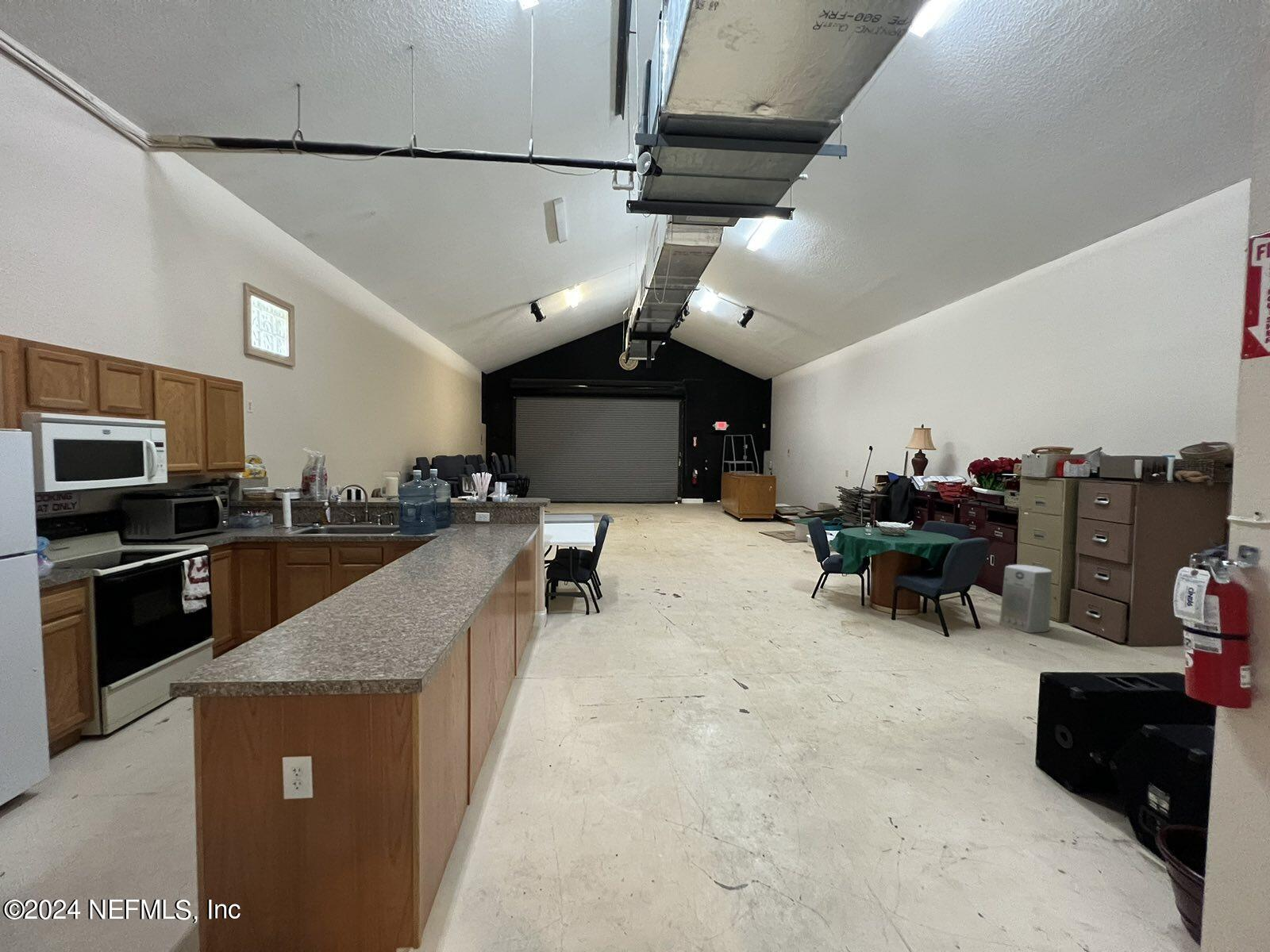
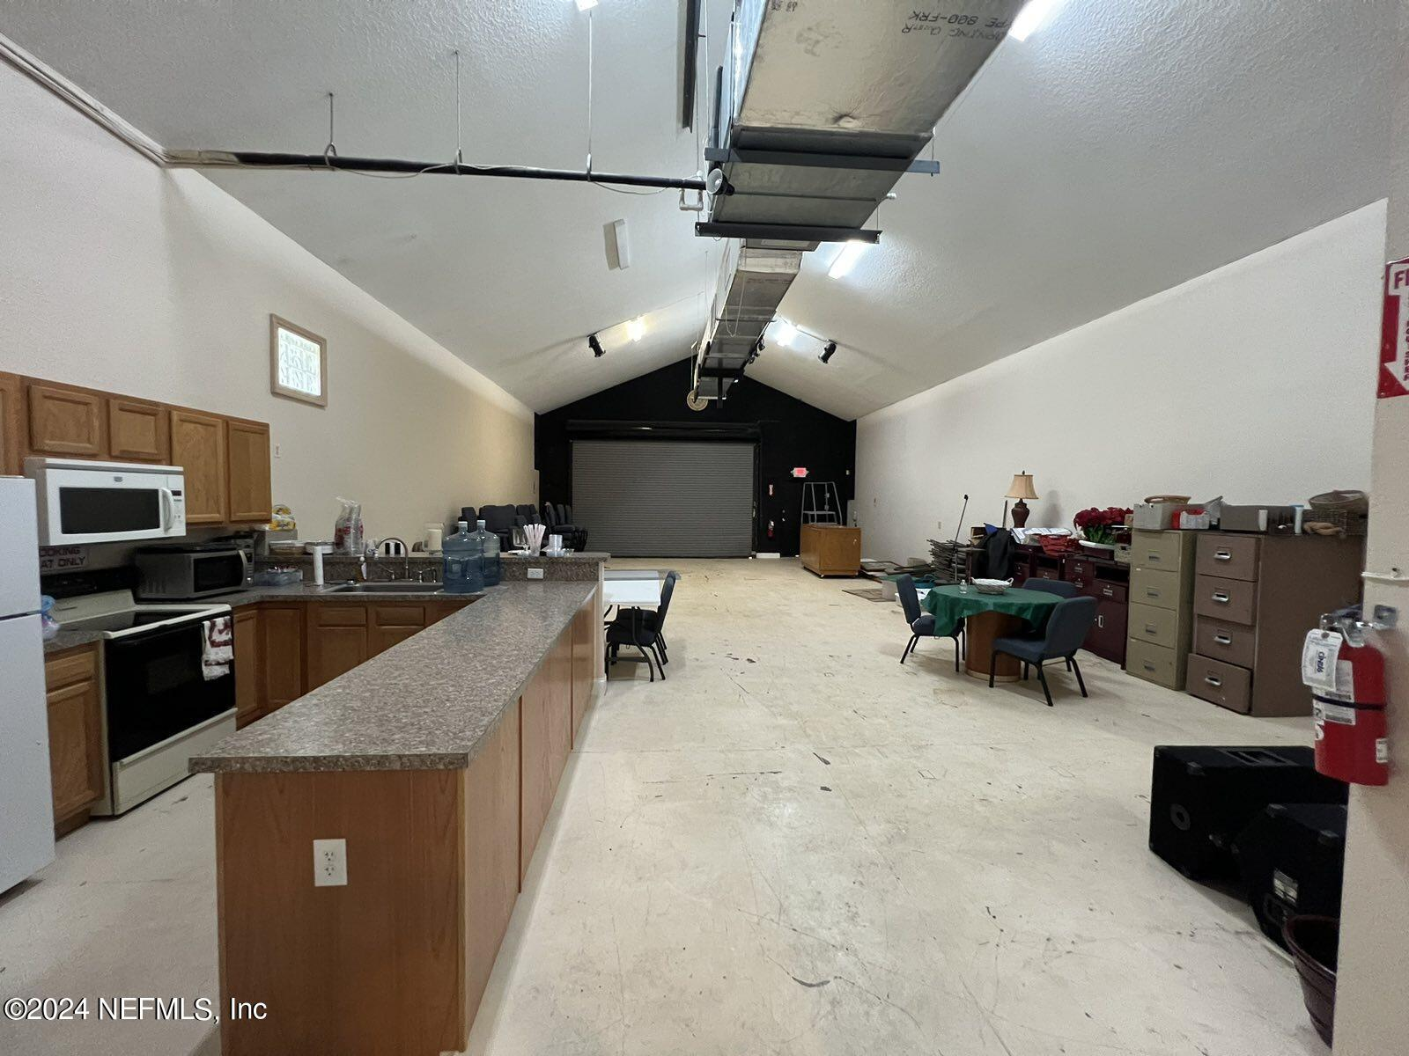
- fan [999,564,1053,634]
